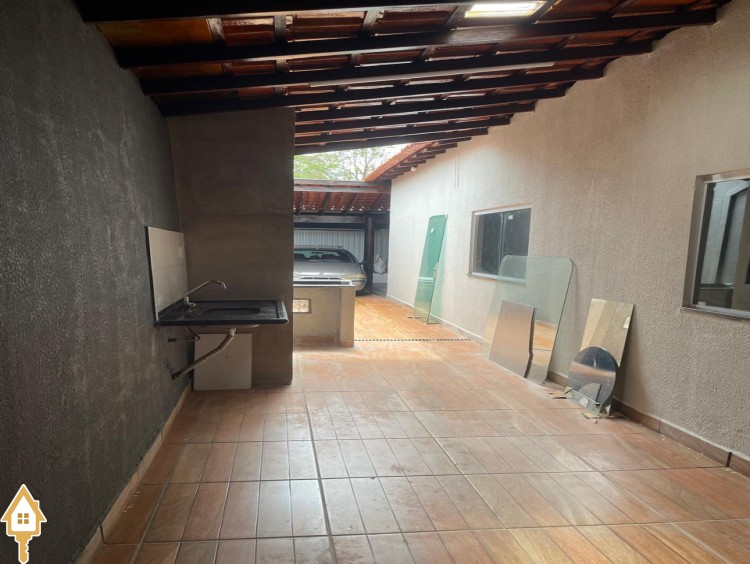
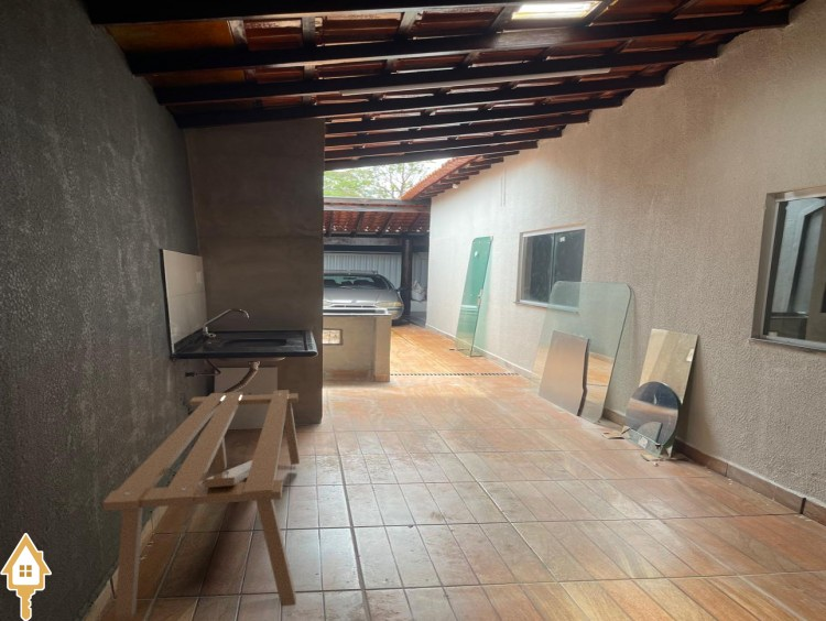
+ wooden bench [101,389,301,621]
